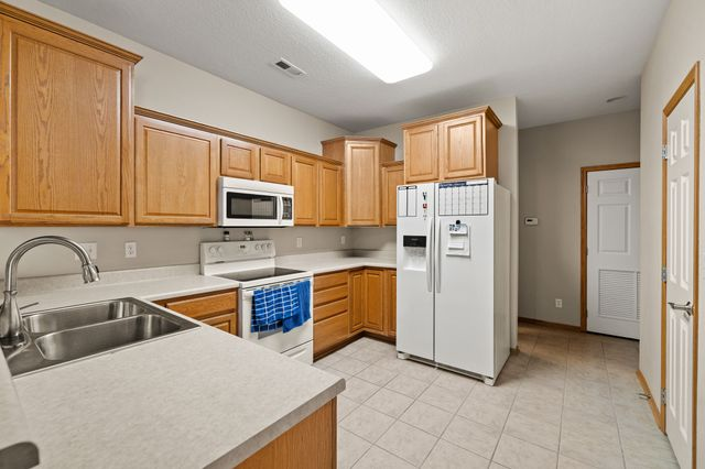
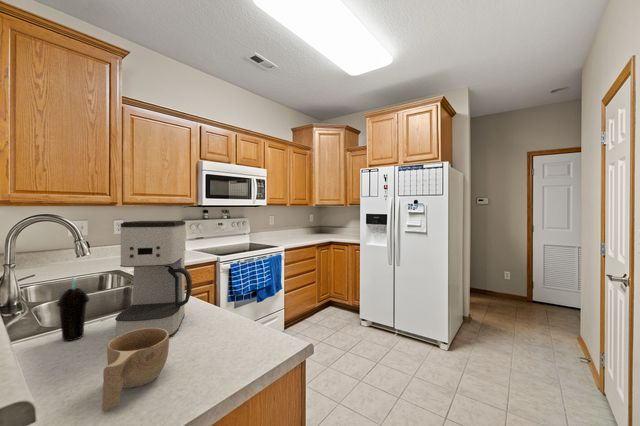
+ coffee maker [114,220,193,338]
+ cup [101,328,170,412]
+ cup [56,276,91,342]
